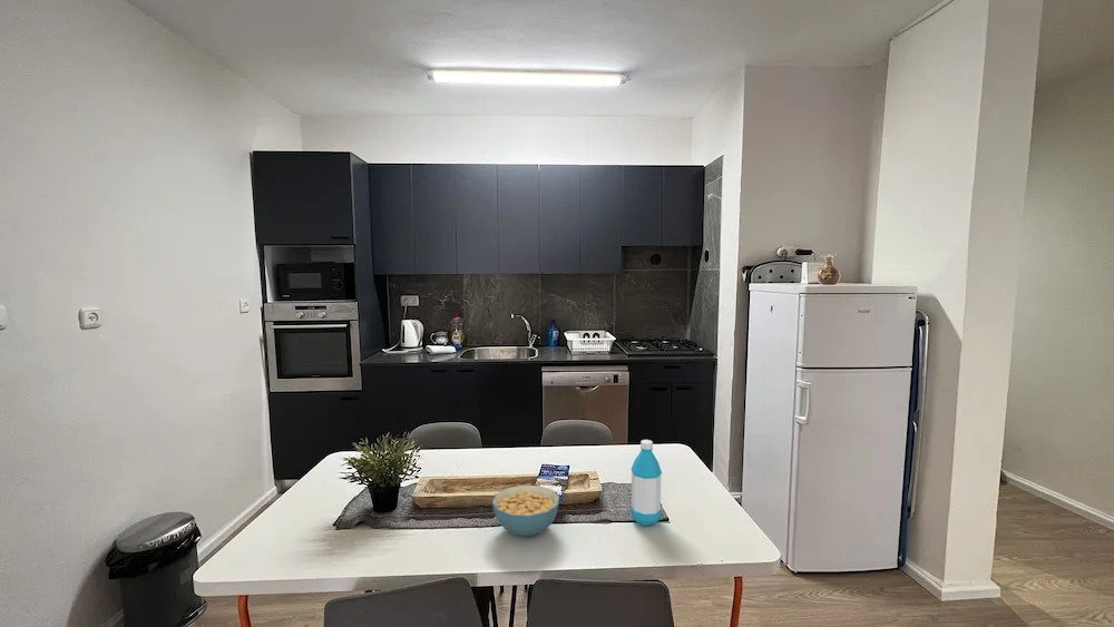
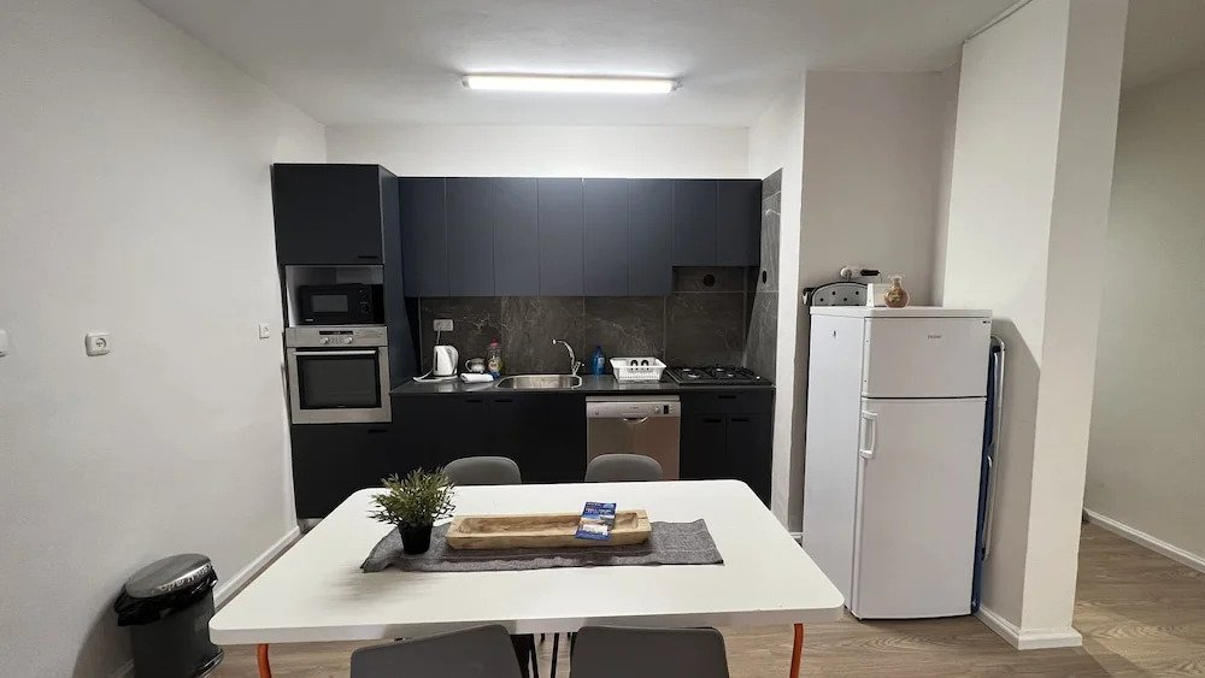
- cereal bowl [491,484,560,538]
- water bottle [629,439,663,527]
